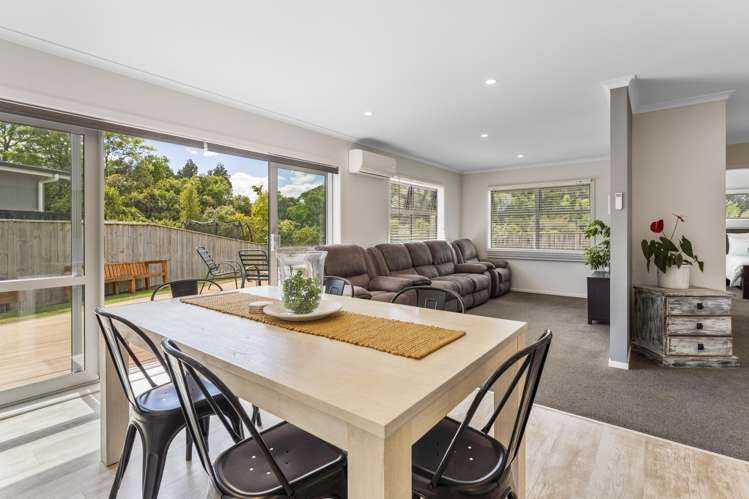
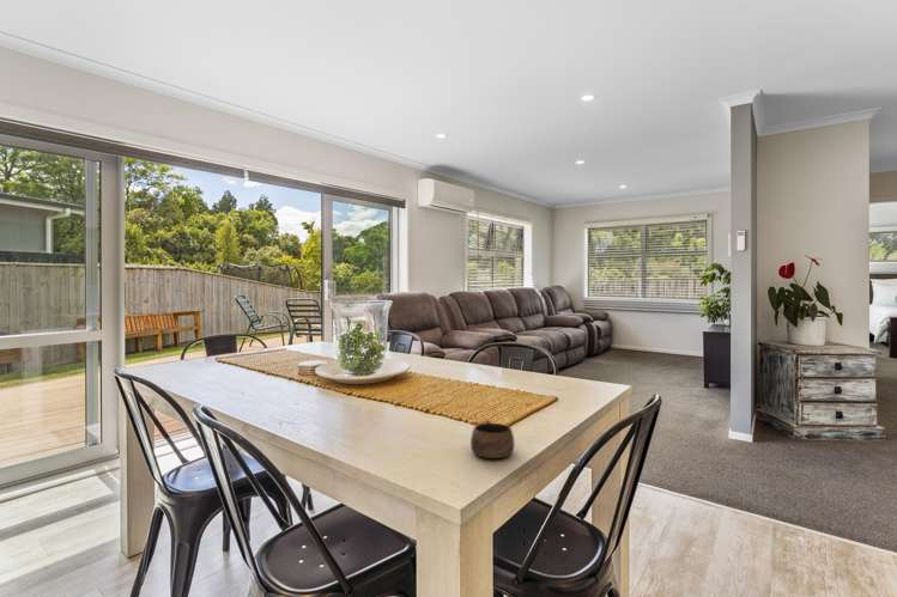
+ cup [469,419,515,459]
